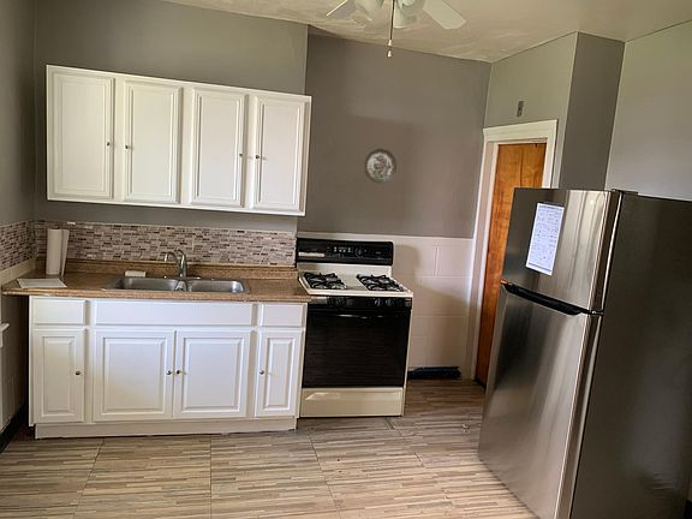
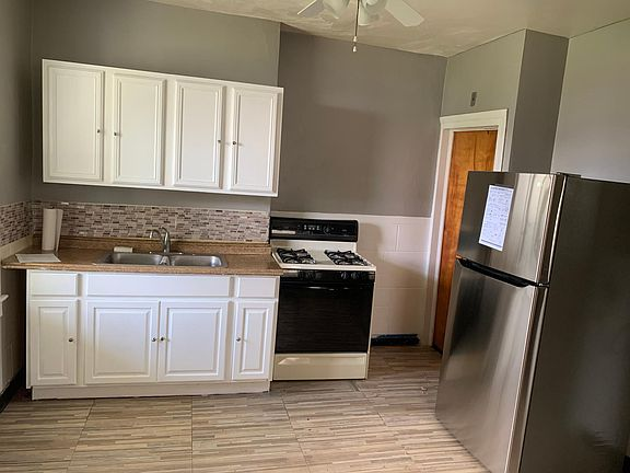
- decorative plate [364,148,398,184]
